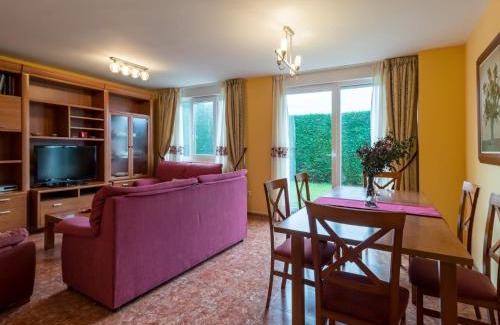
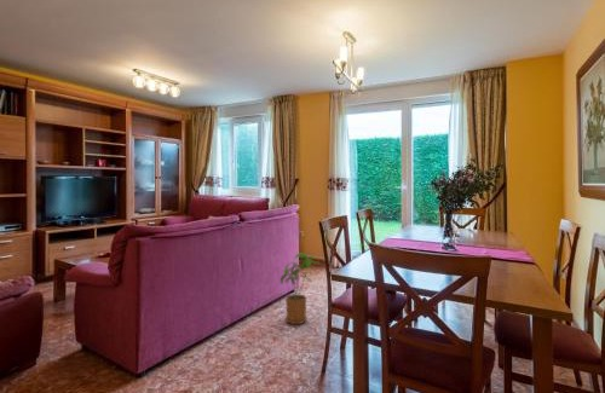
+ house plant [278,252,321,325]
